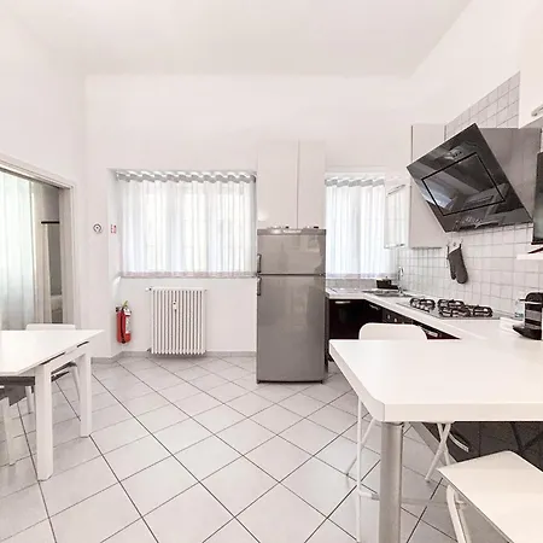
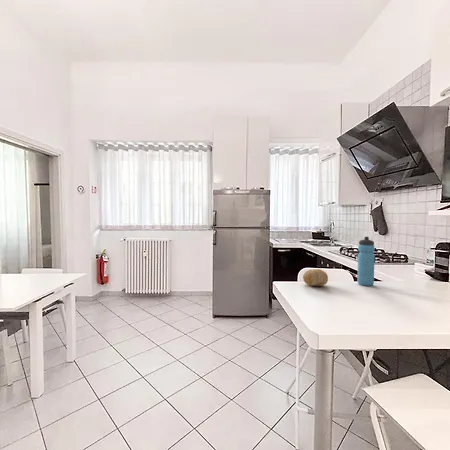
+ fruit [302,268,329,287]
+ water bottle [356,236,376,287]
